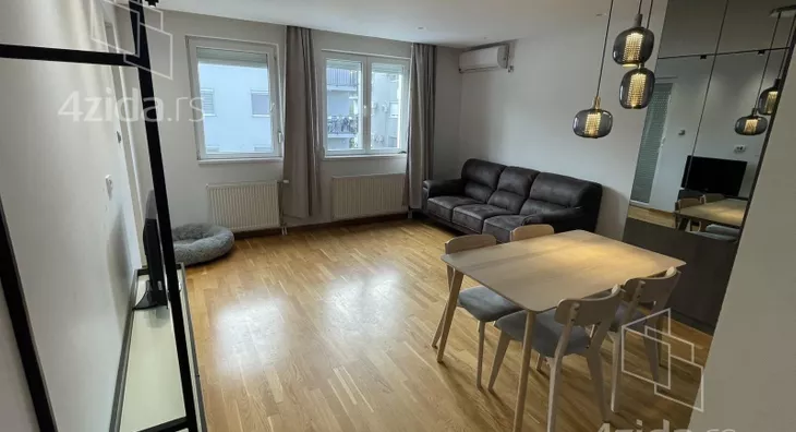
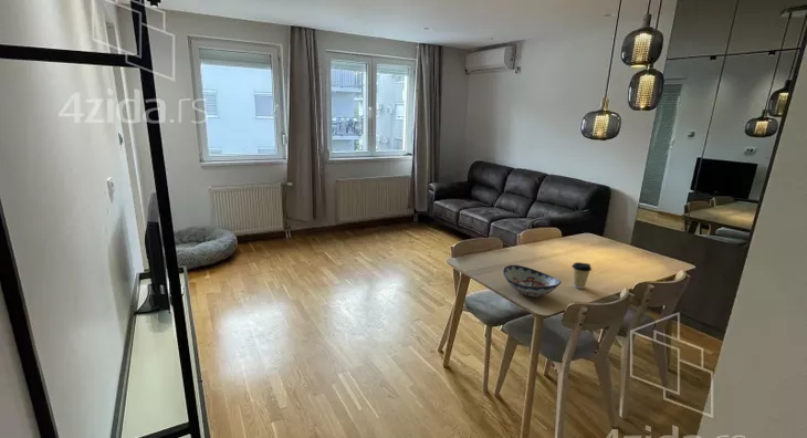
+ decorative bowl [502,264,563,298]
+ coffee cup [570,261,593,290]
